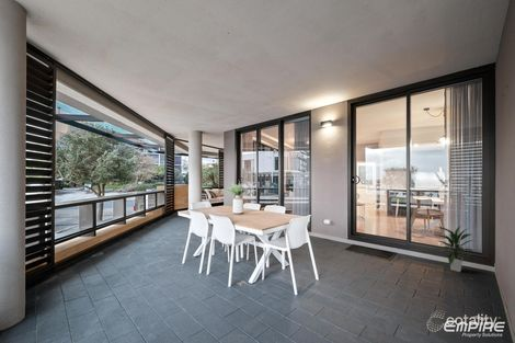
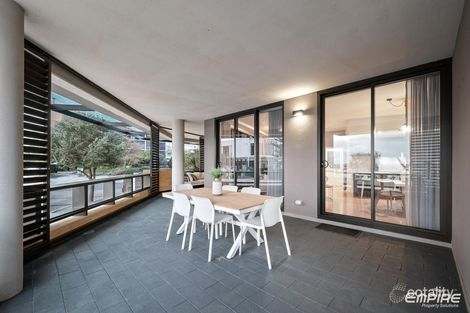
- indoor plant [434,225,479,273]
